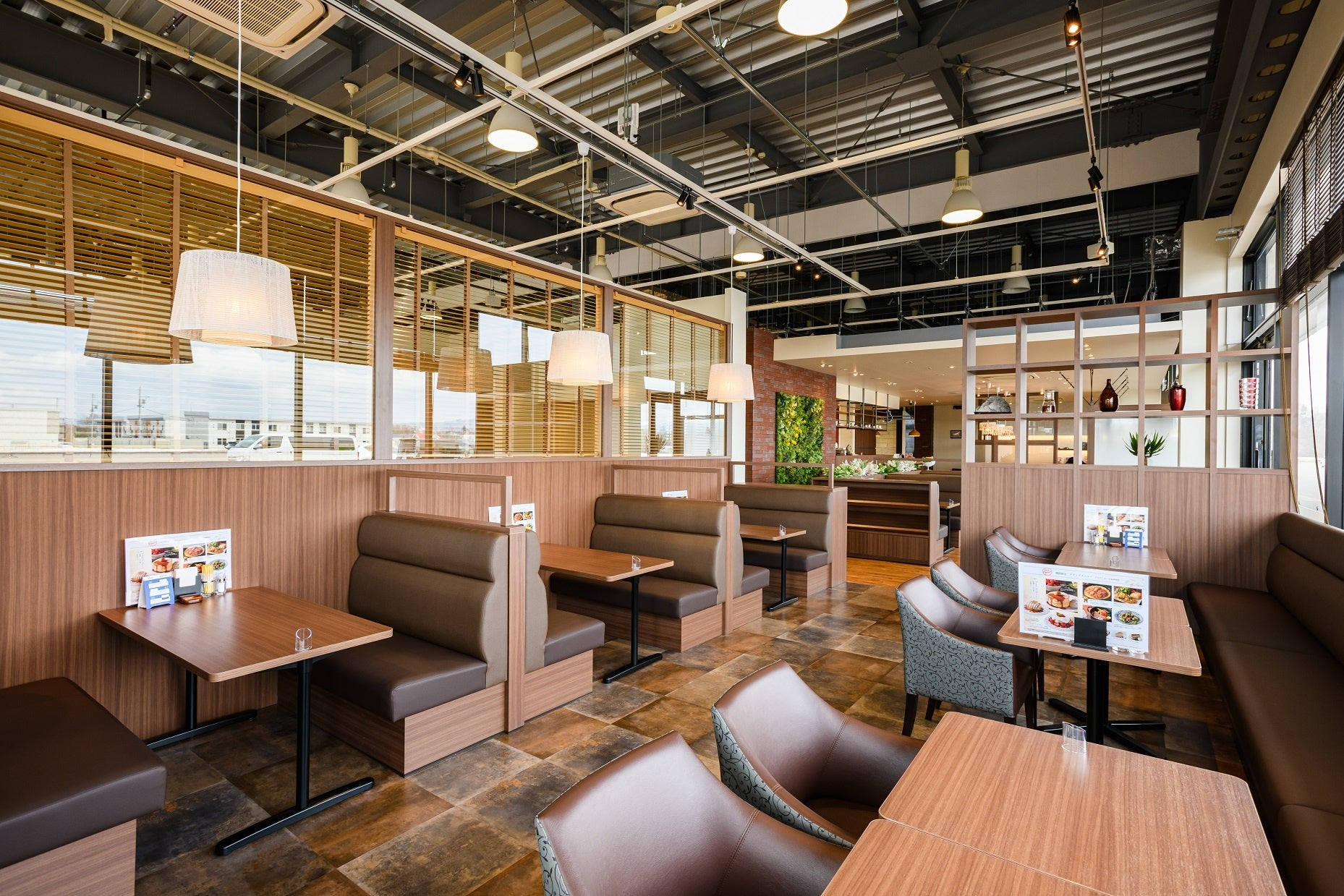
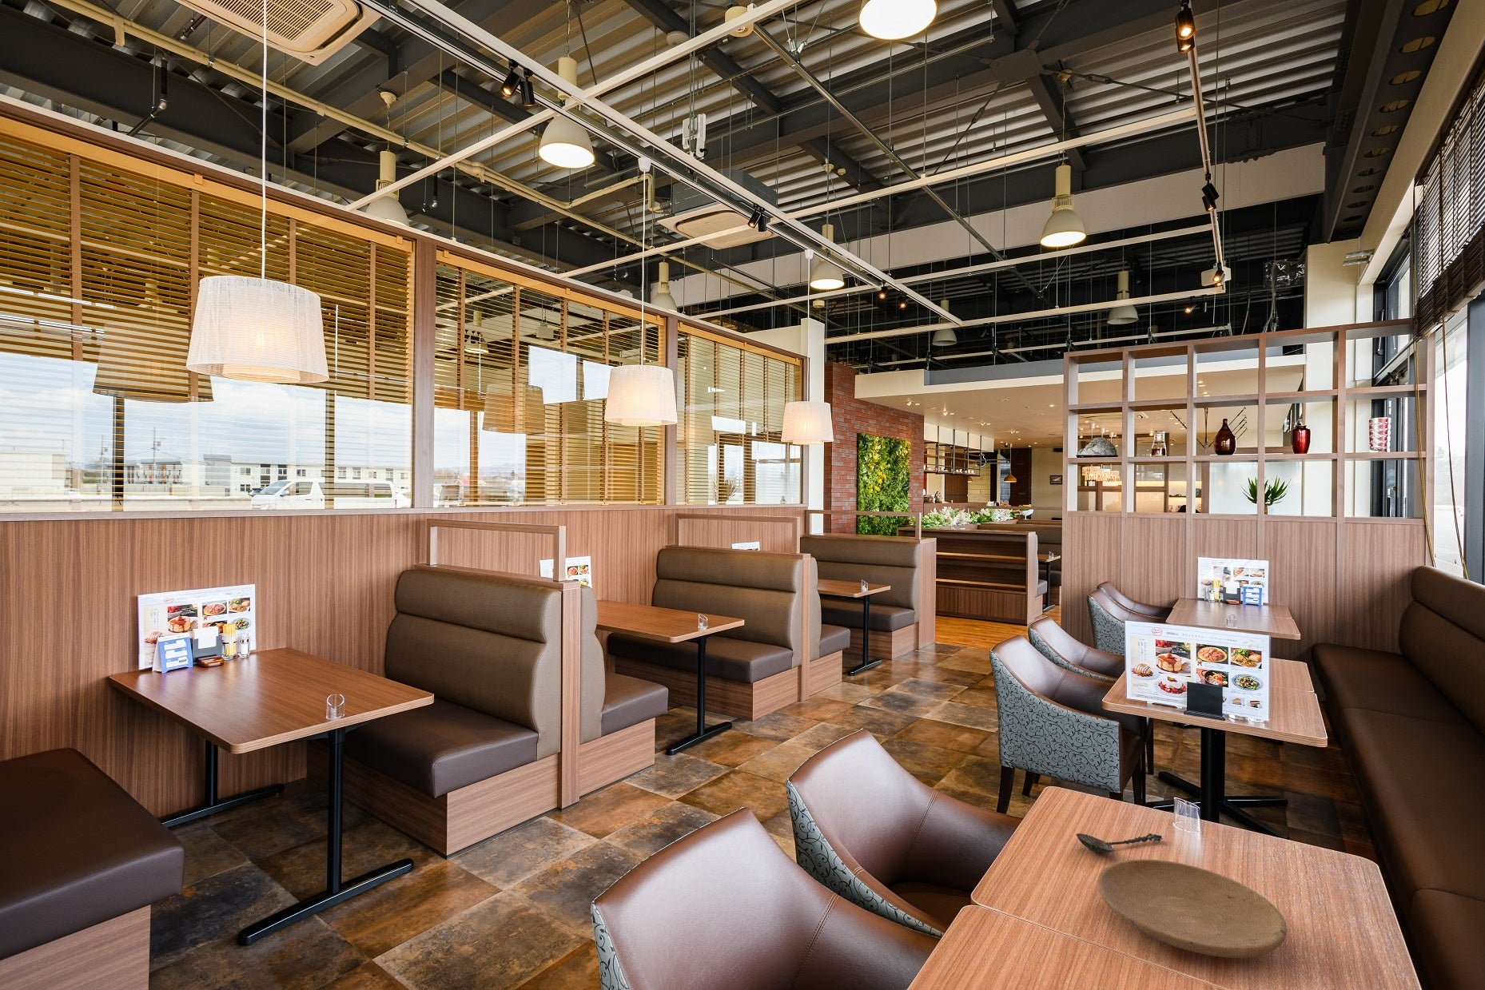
+ spoon [1075,833,1162,853]
+ plate [1096,859,1287,959]
